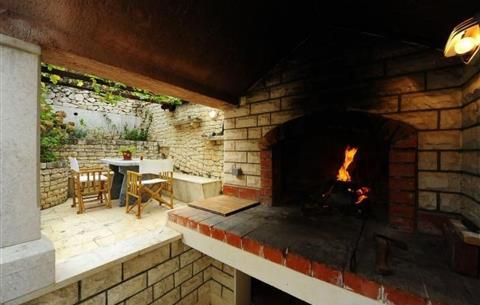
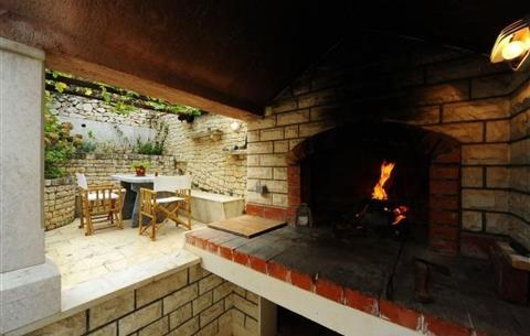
+ lantern [294,202,314,235]
